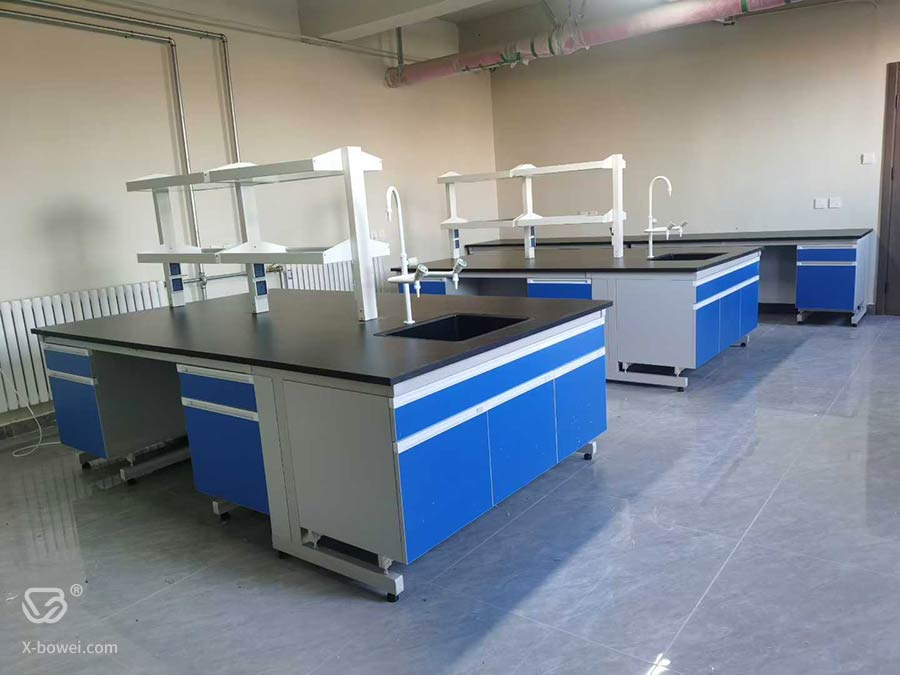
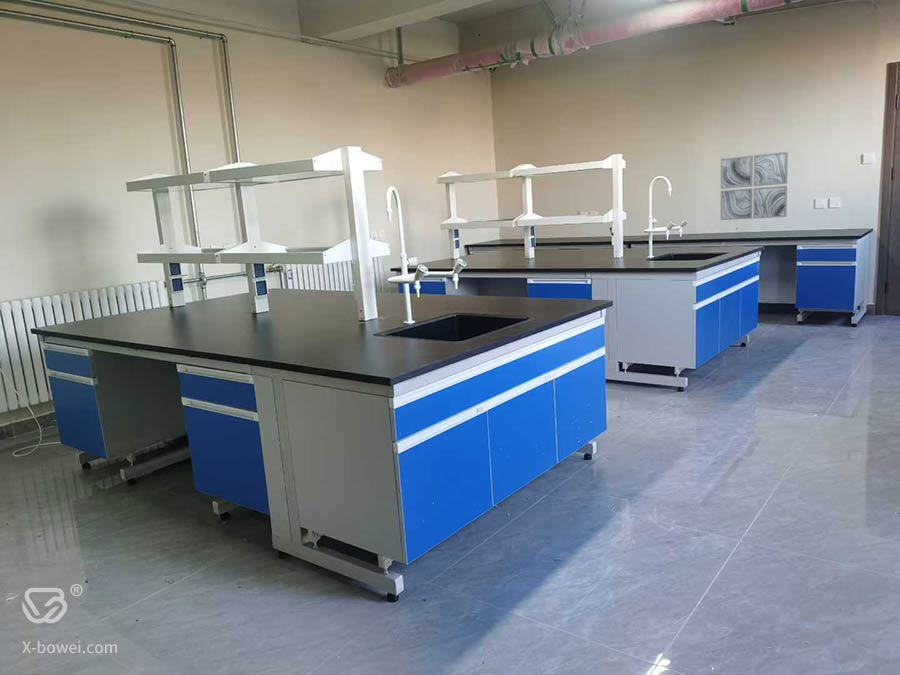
+ wall art [720,151,789,221]
